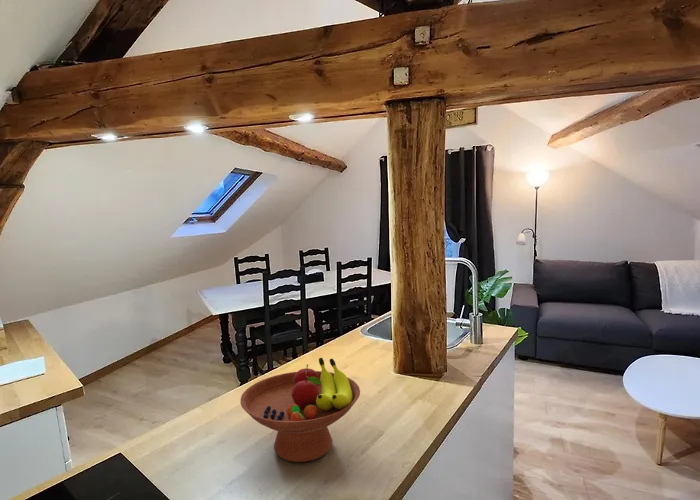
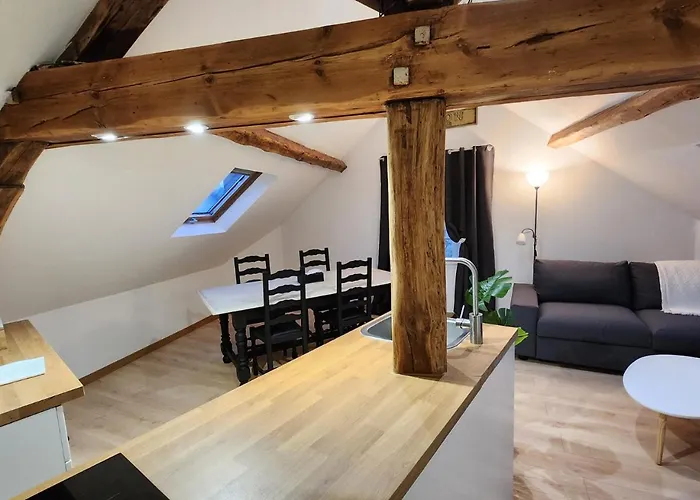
- fruit bowl [239,357,361,463]
